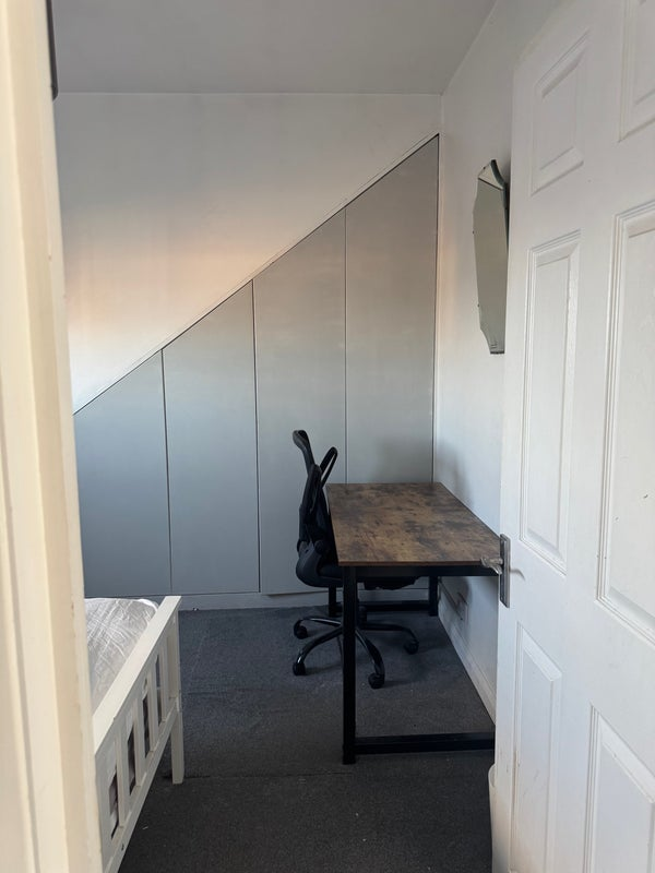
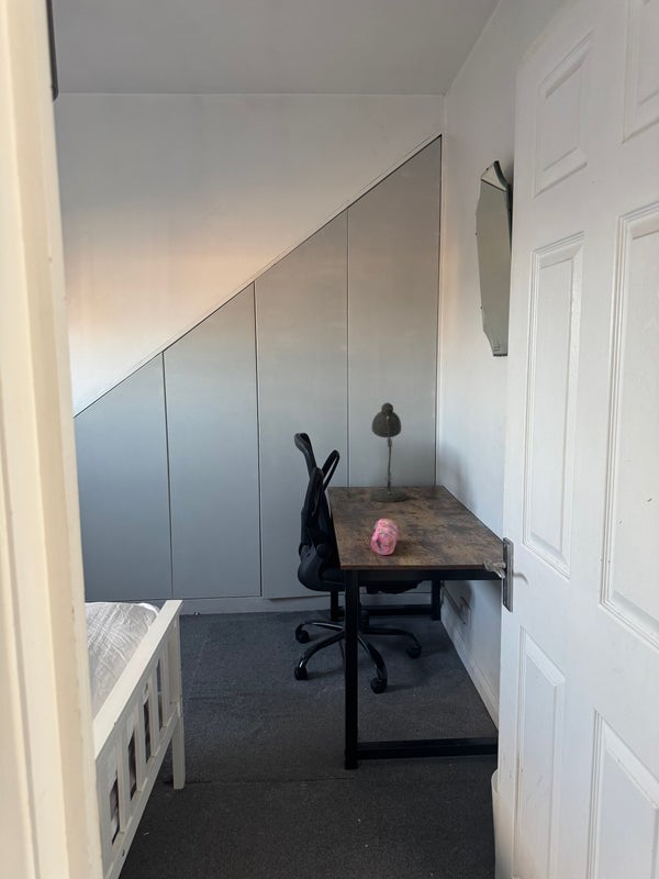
+ desk lamp [369,402,407,505]
+ pencil case [370,518,399,556]
